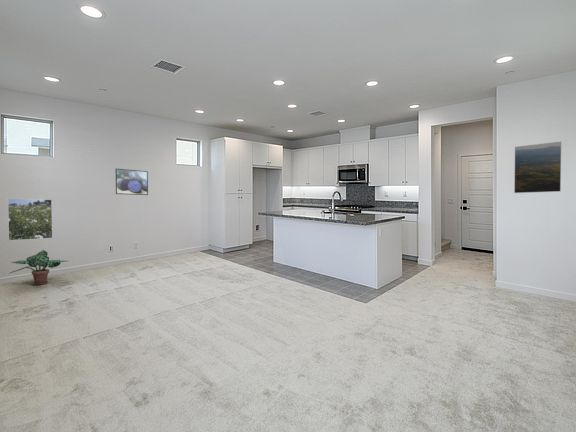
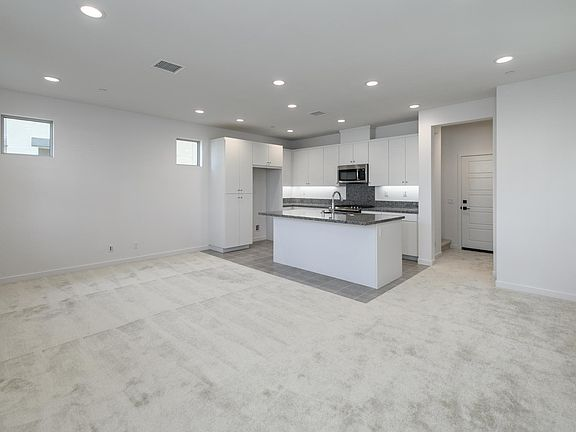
- potted plant [7,249,68,286]
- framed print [7,198,53,241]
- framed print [513,140,562,194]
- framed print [115,168,149,196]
